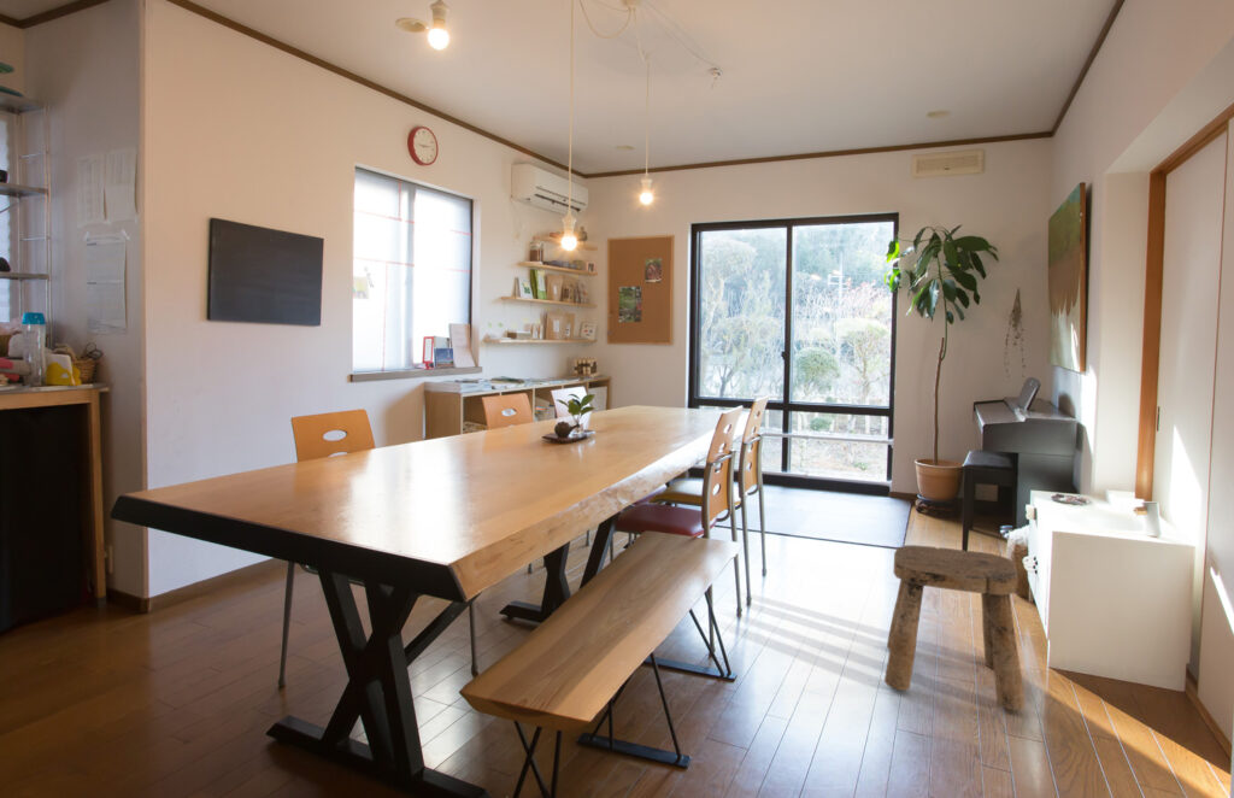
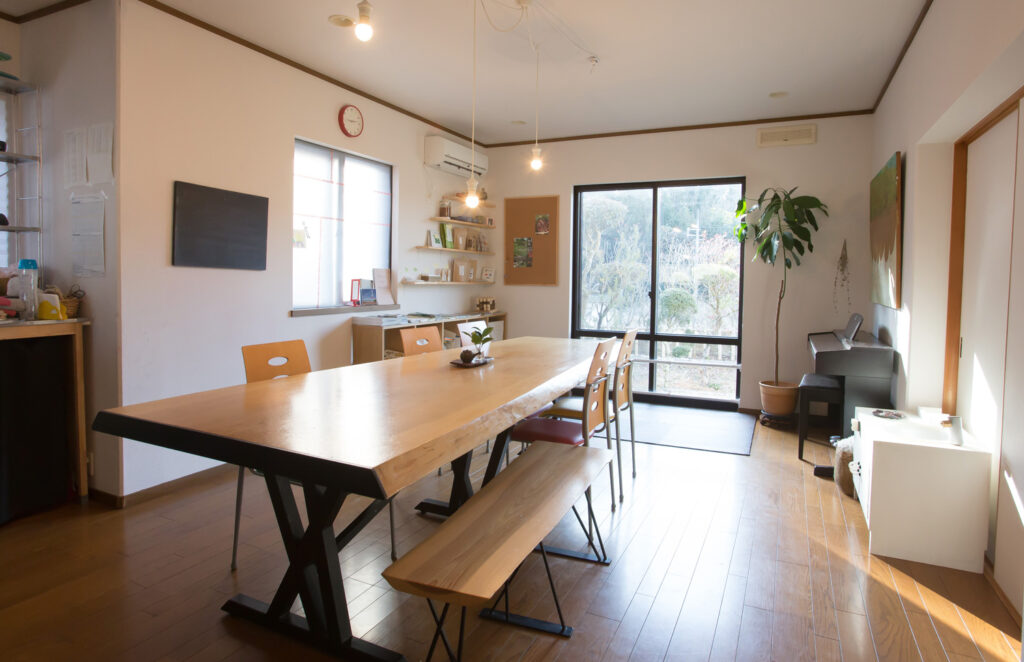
- stool [883,544,1027,711]
